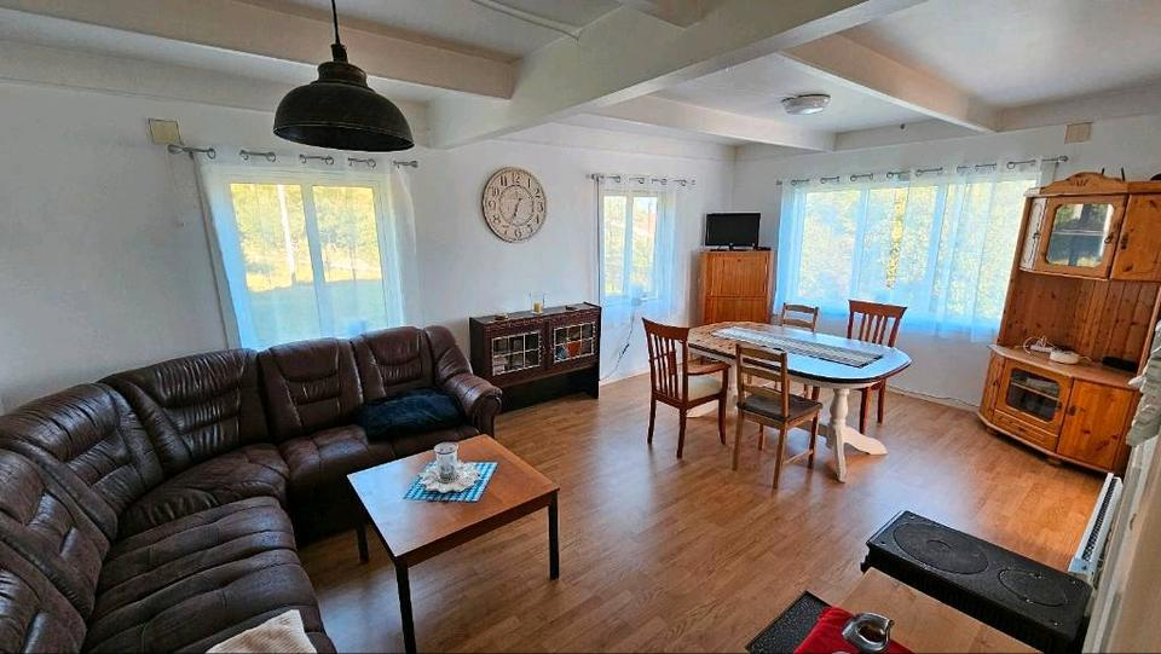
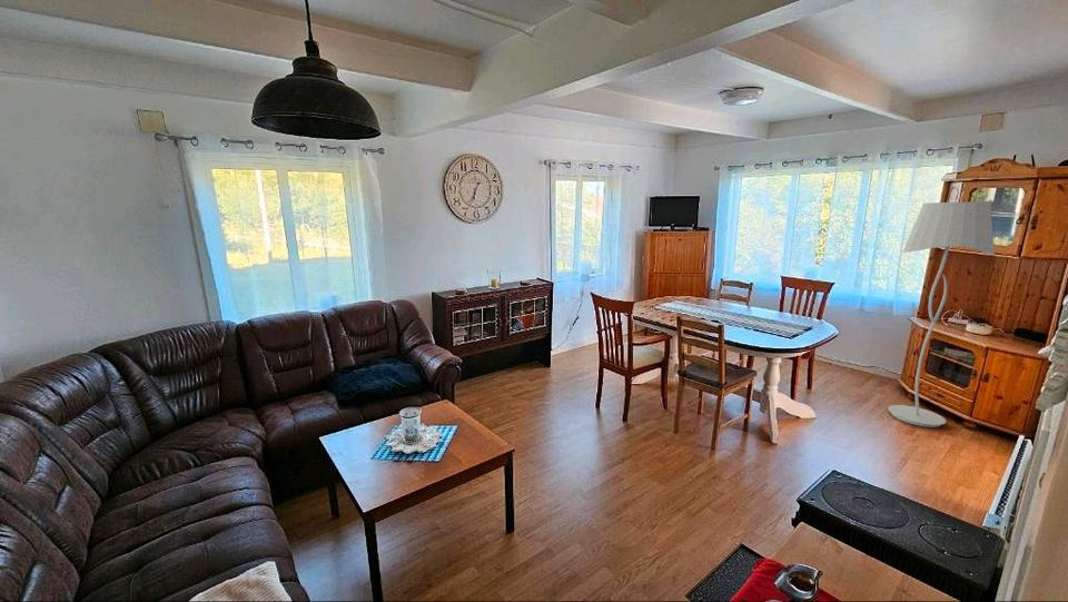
+ floor lamp [887,201,996,428]
